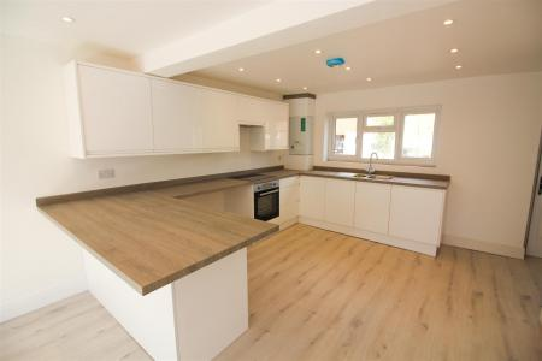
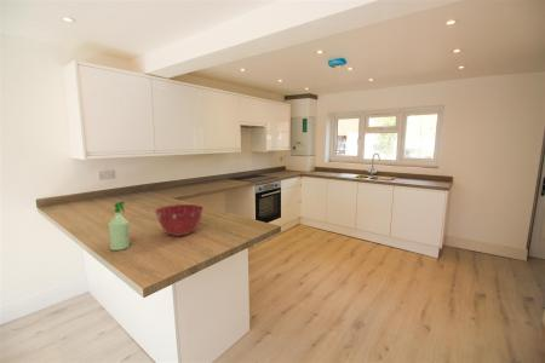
+ spray bottle [107,200,131,252]
+ mixing bowl [154,203,205,237]
